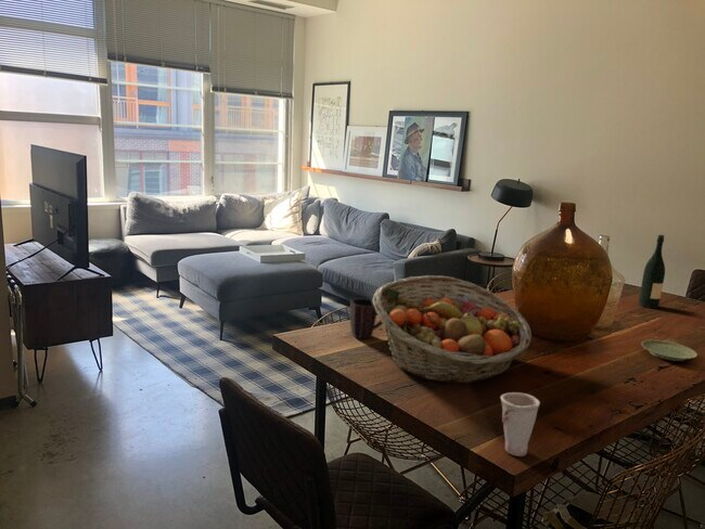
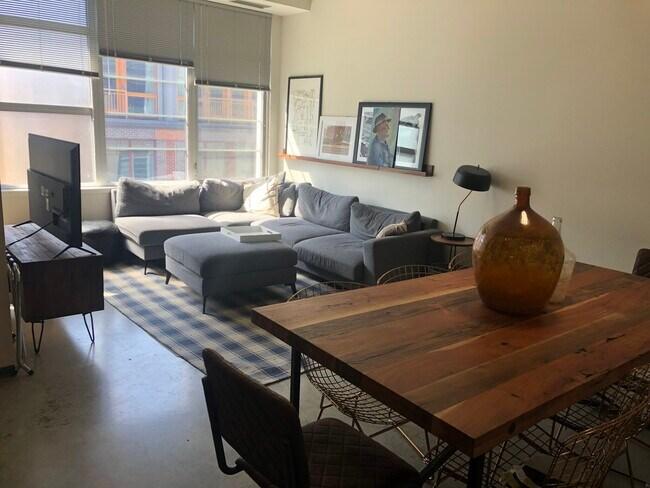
- wine bottle [638,234,666,309]
- plate [641,339,698,362]
- cup [499,391,541,457]
- fruit basket [372,274,533,385]
- mug [349,298,383,339]
